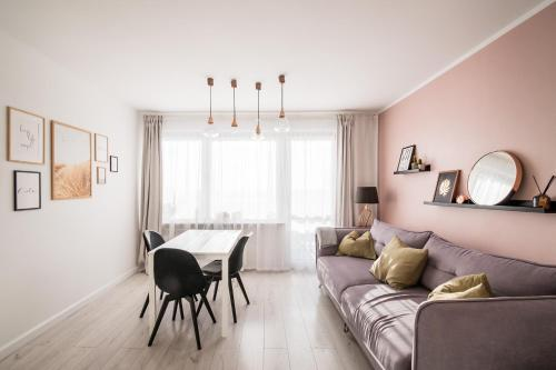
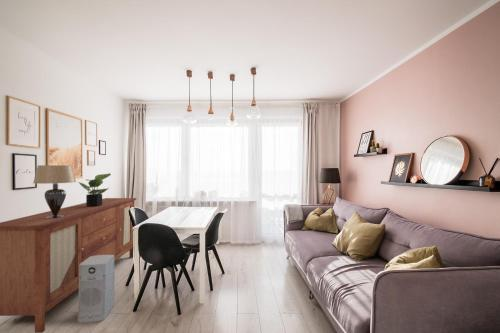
+ potted plant [78,172,112,207]
+ table lamp [32,164,77,219]
+ air purifier [76,255,116,323]
+ sideboard [0,197,138,333]
